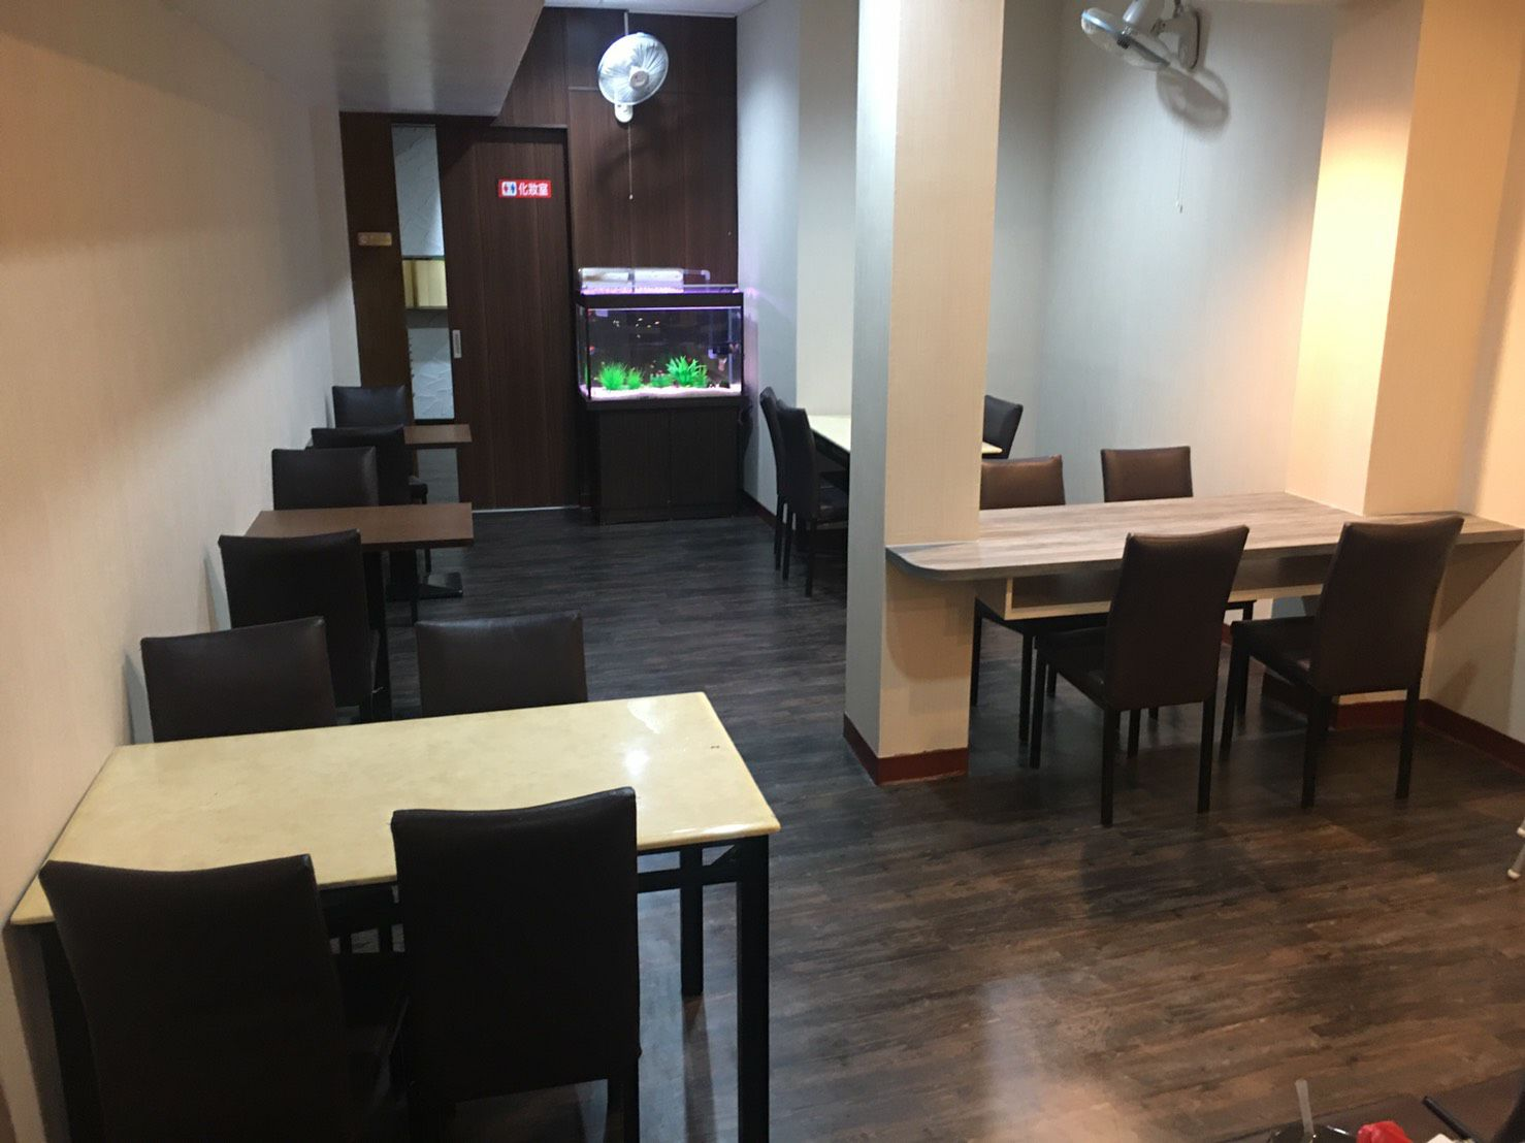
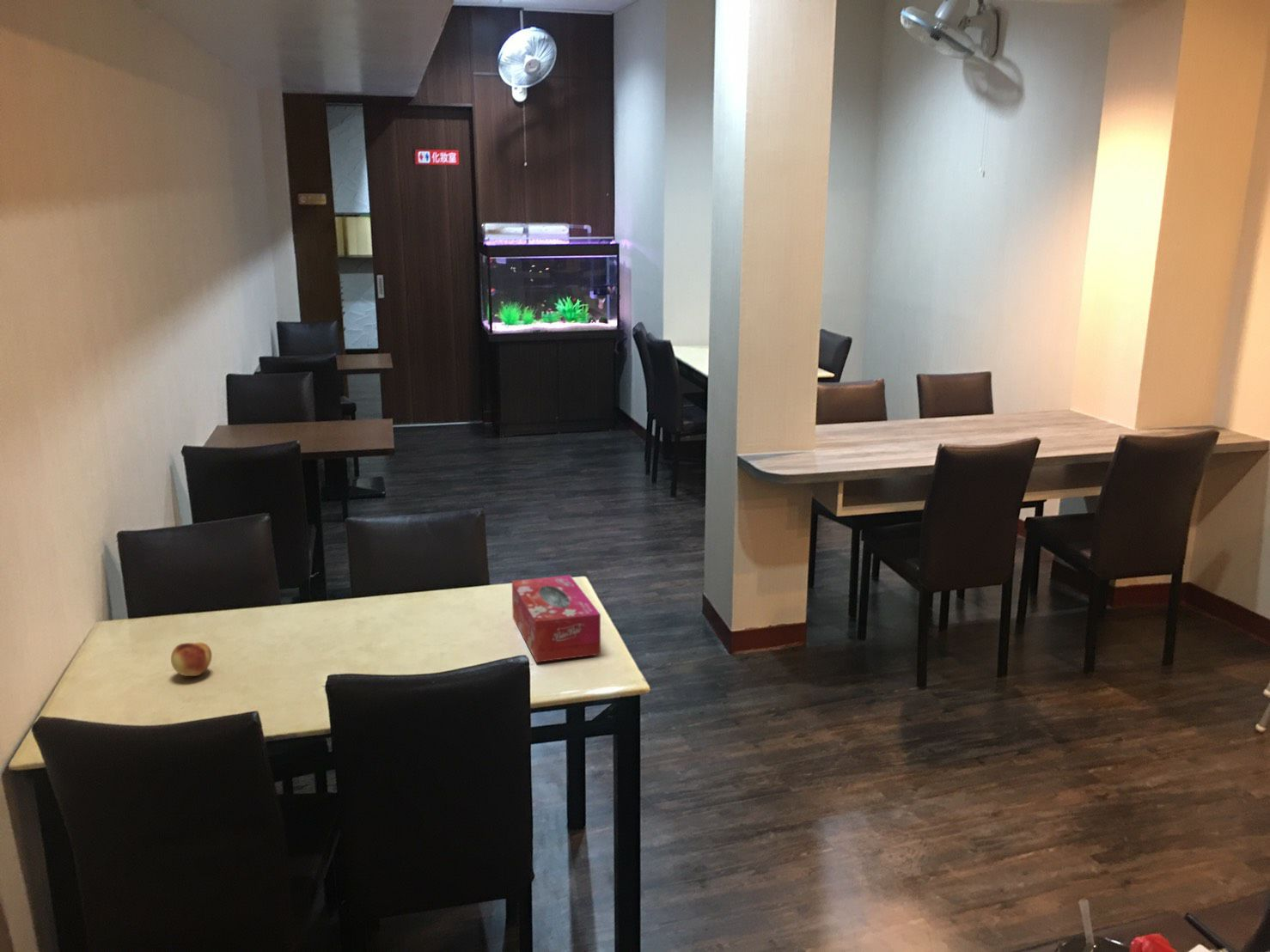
+ fruit [170,642,212,677]
+ tissue box [511,575,601,663]
